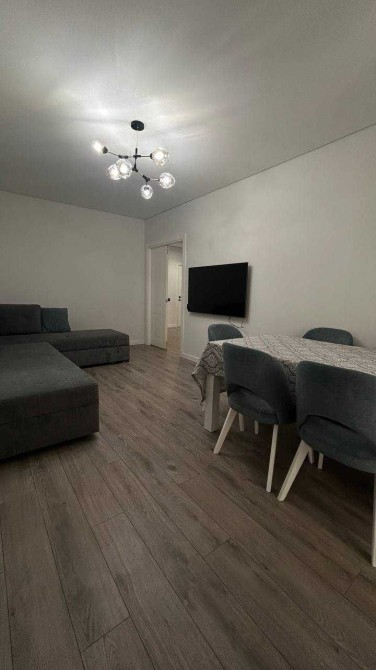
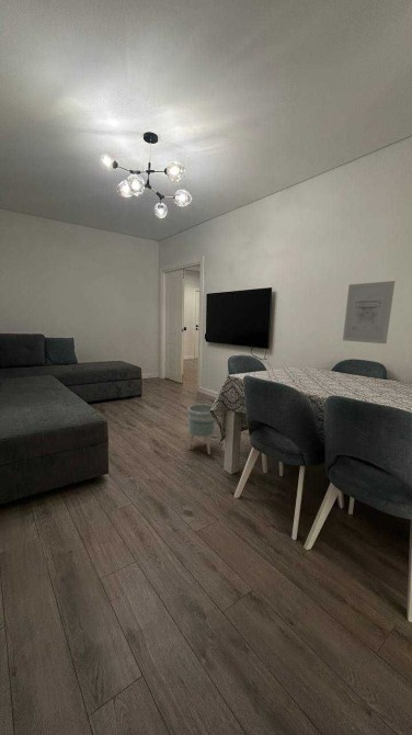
+ planter [186,403,217,455]
+ wall art [342,280,396,344]
